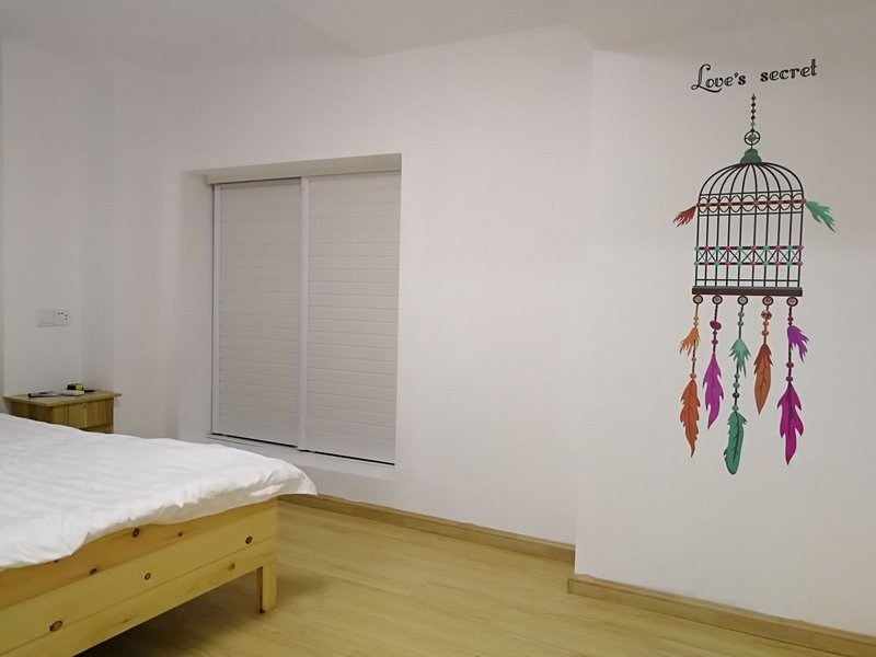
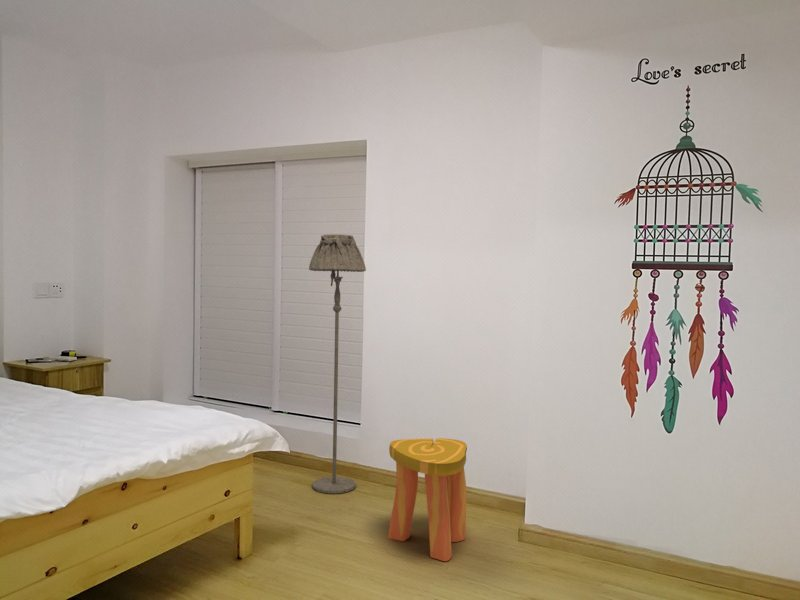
+ stool [387,437,468,562]
+ floor lamp [308,233,367,495]
